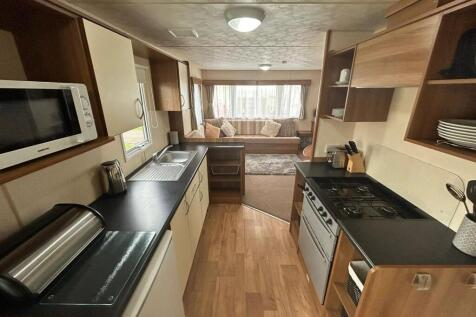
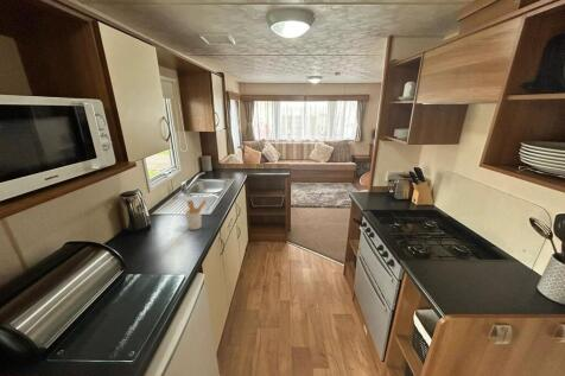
+ utensil holder [184,198,208,231]
